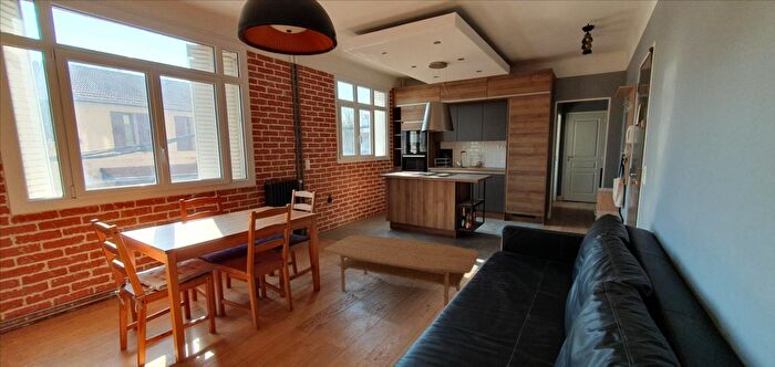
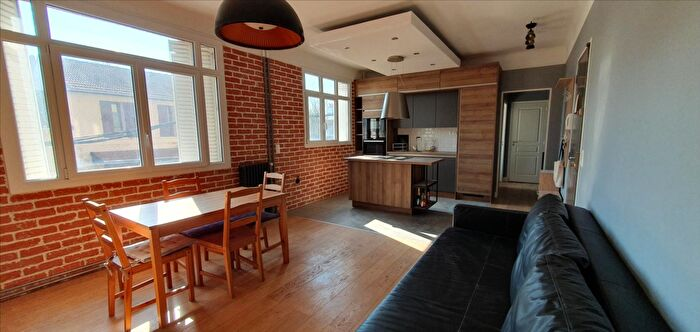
- coffee table [323,234,480,308]
